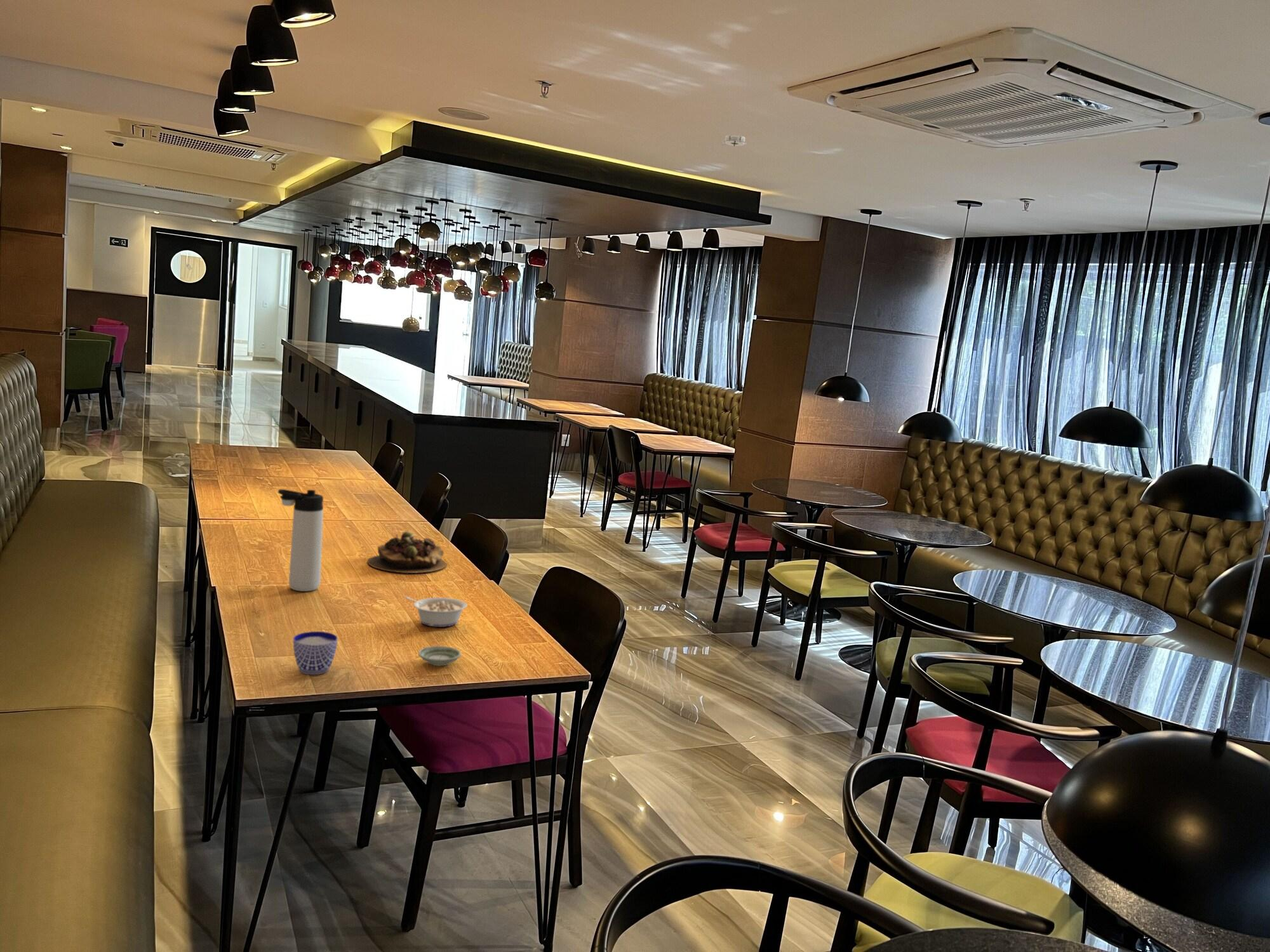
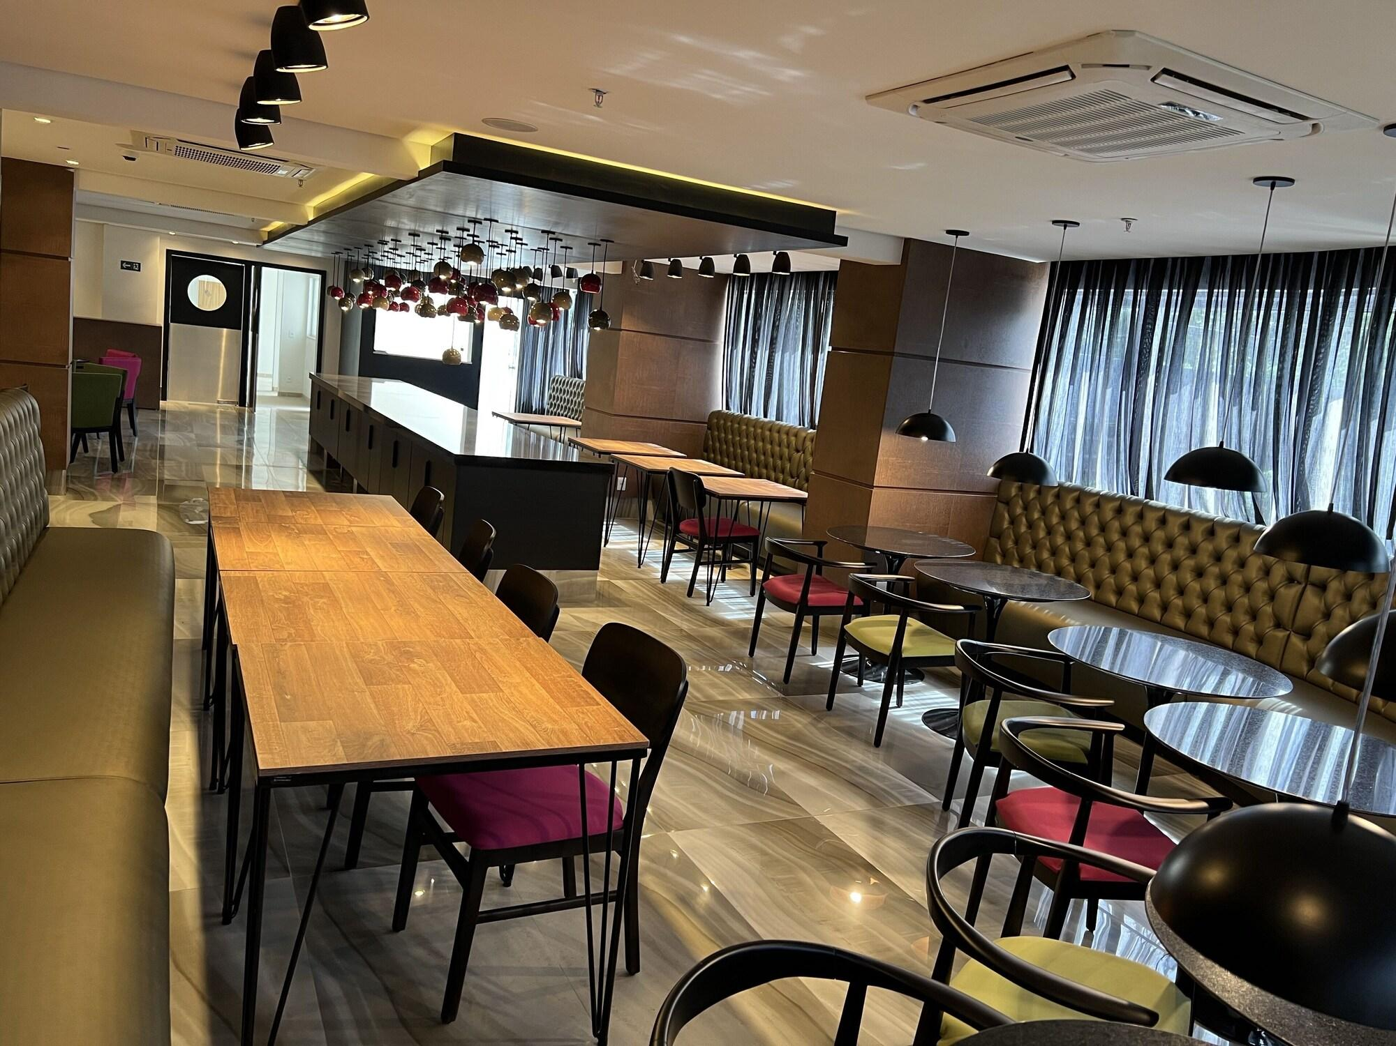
- cup [293,631,338,675]
- smoke detector [721,135,747,147]
- legume [404,595,468,628]
- thermos bottle [277,489,324,592]
- saucer [418,645,462,666]
- succulent plant [367,531,448,574]
